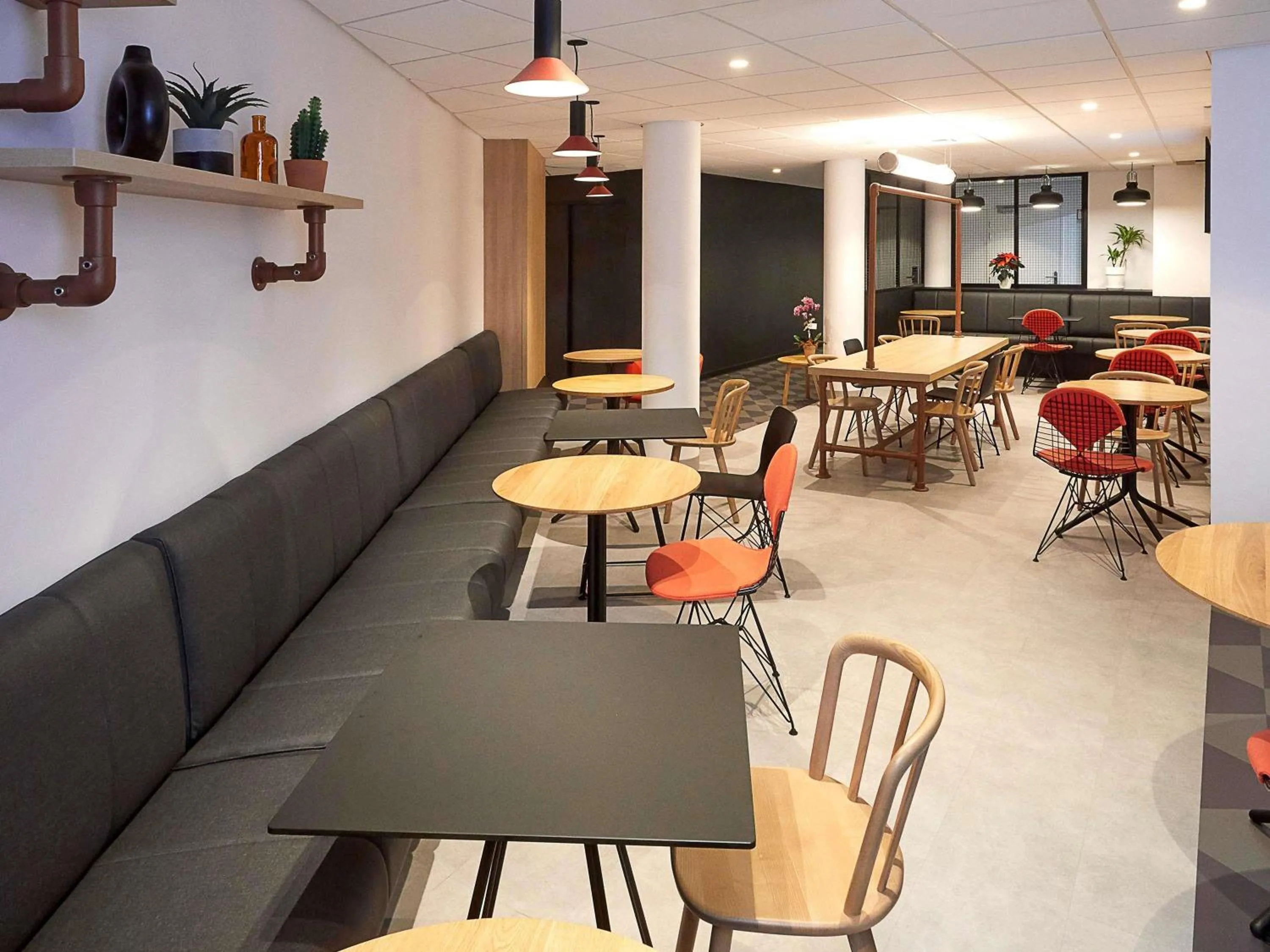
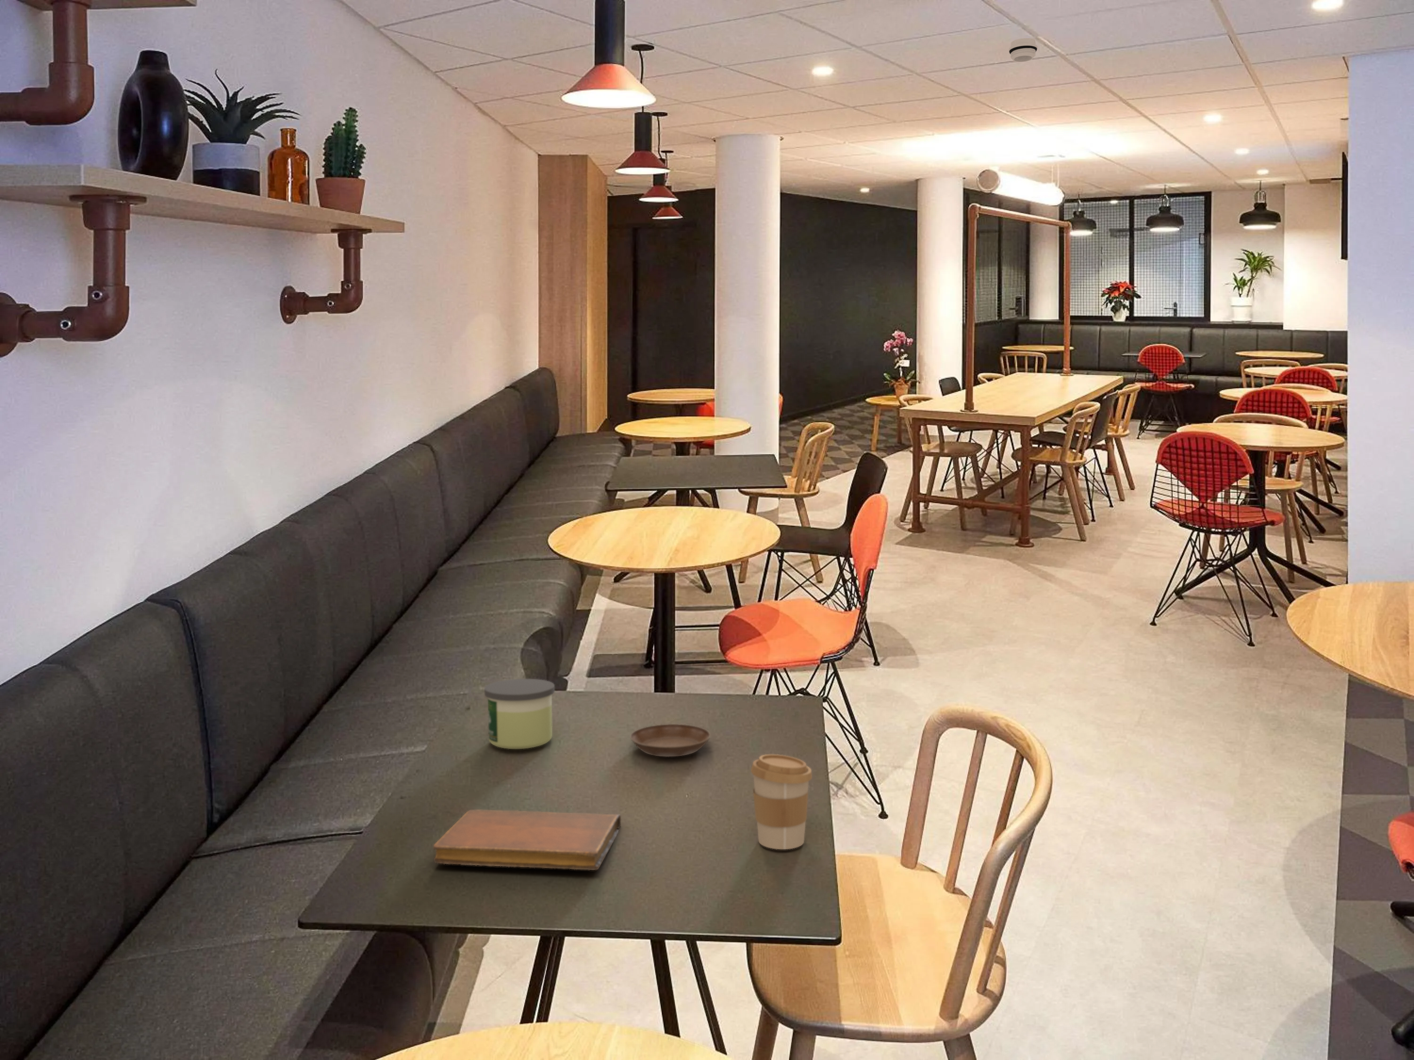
+ candle [483,678,556,749]
+ notebook [433,808,621,871]
+ coffee cup [750,754,813,850]
+ saucer [630,724,710,757]
+ smoke detector [1009,38,1038,62]
